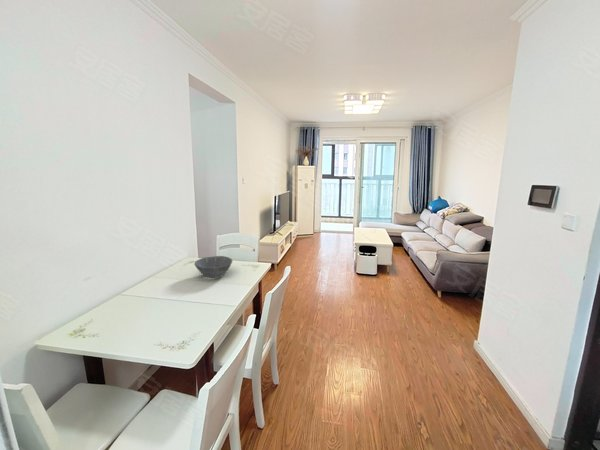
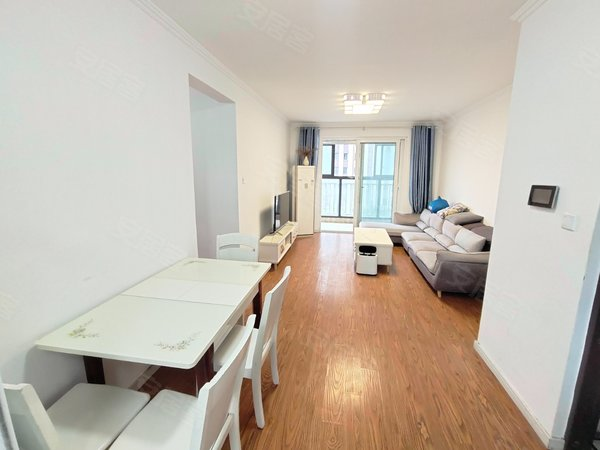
- bowl [193,255,234,279]
